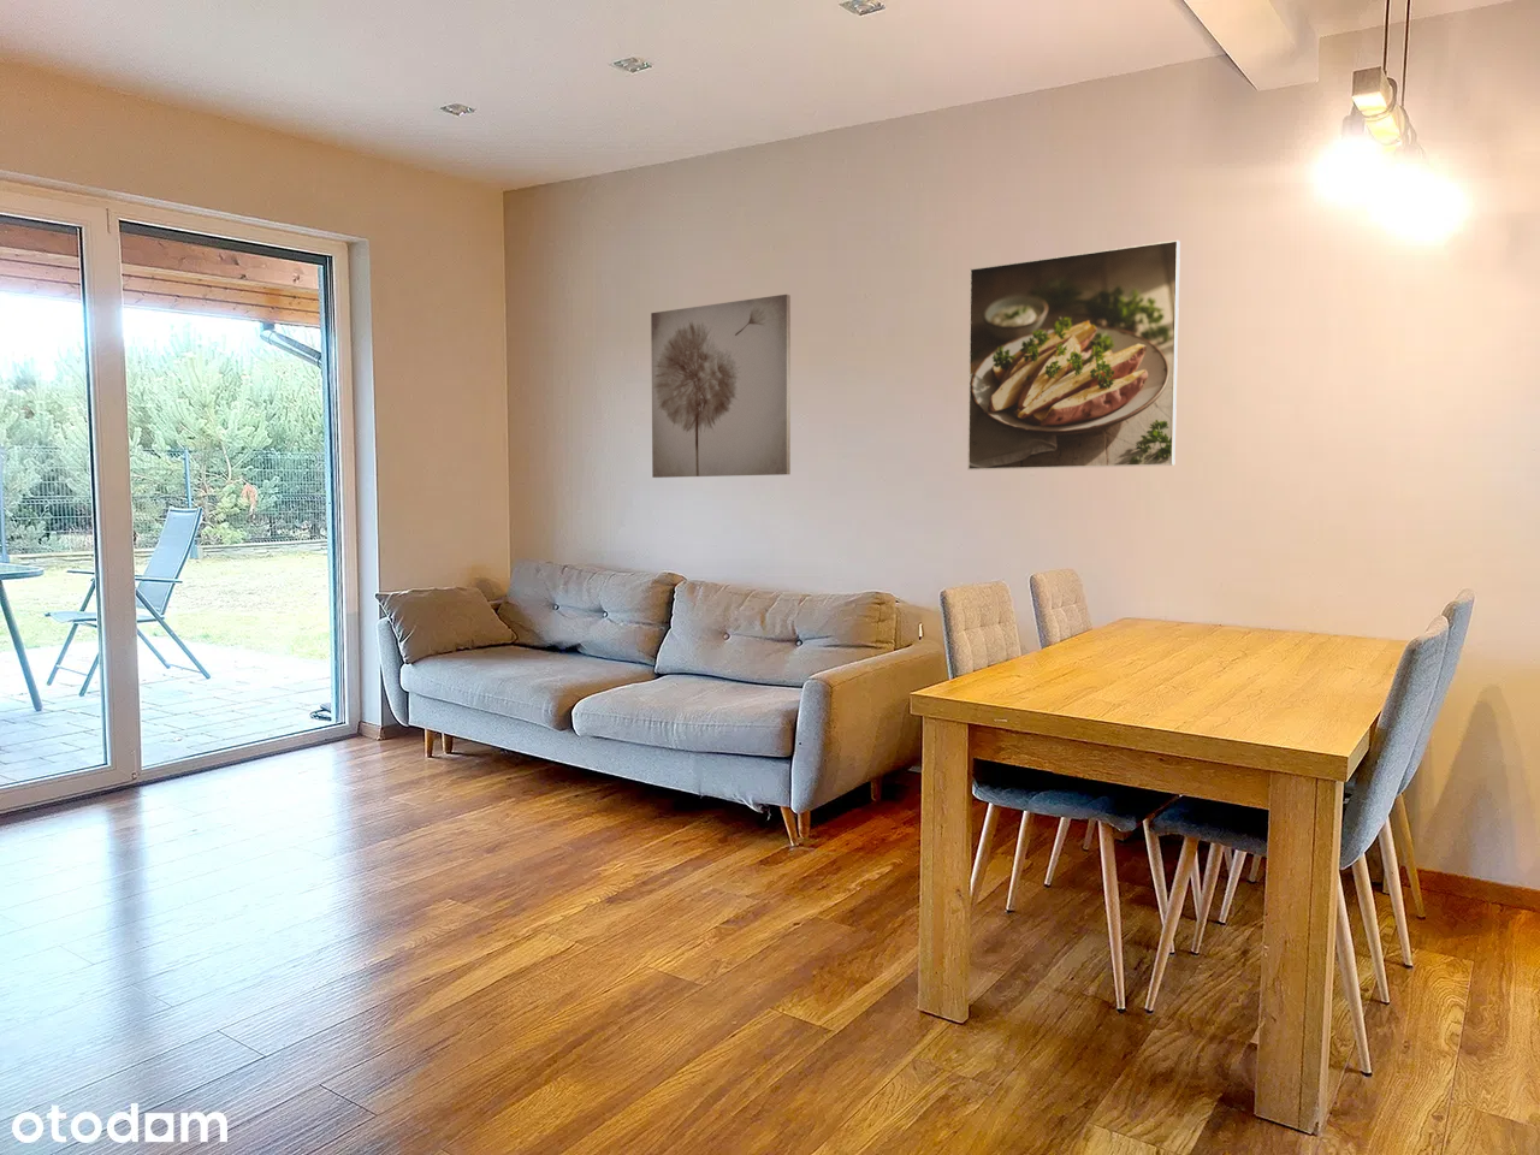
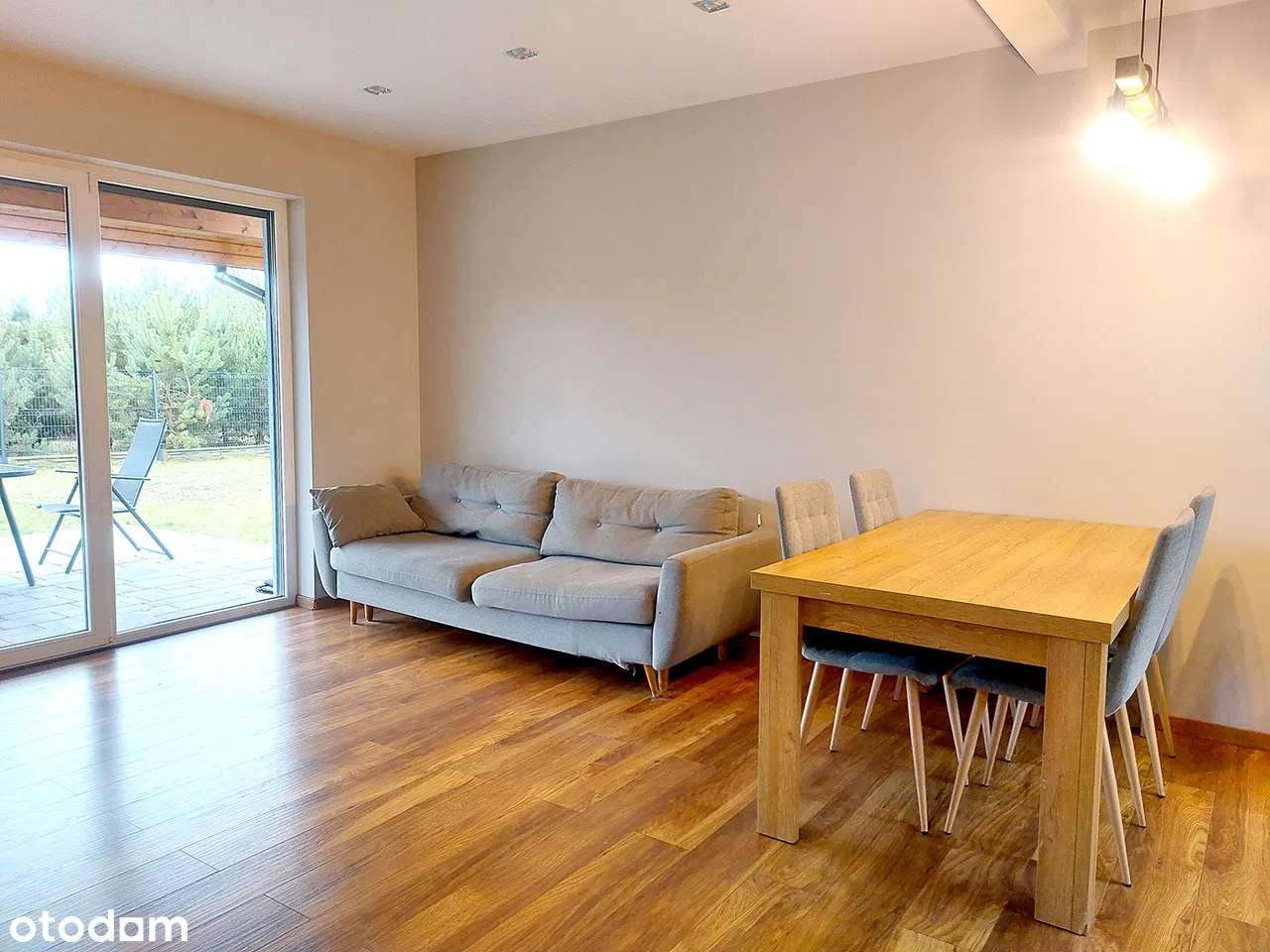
- wall art [650,294,792,479]
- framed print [966,239,1181,472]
